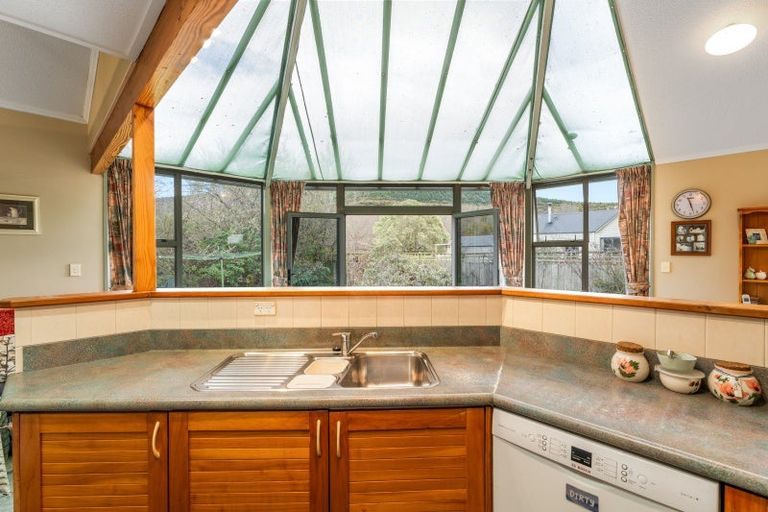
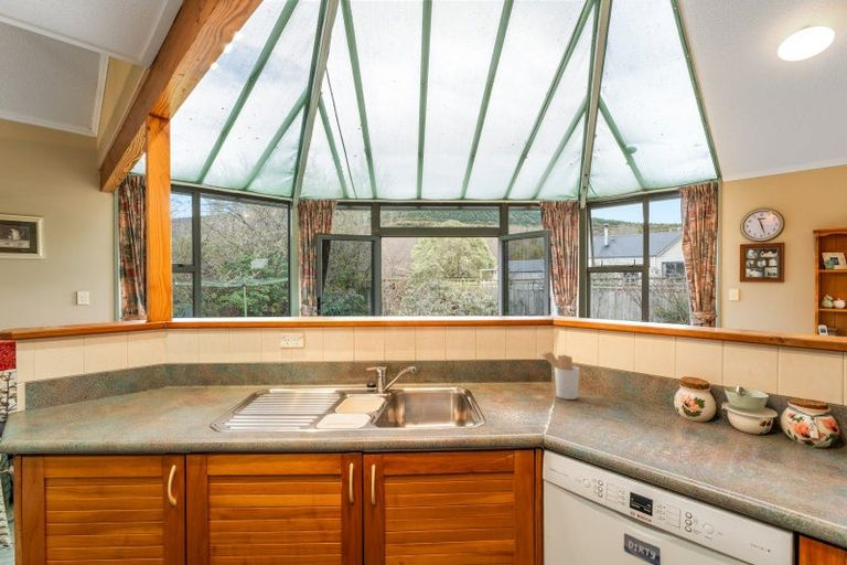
+ utensil holder [540,351,580,401]
